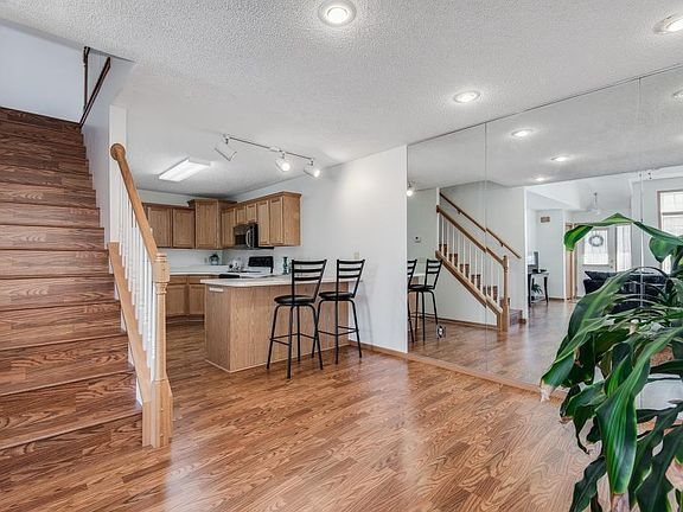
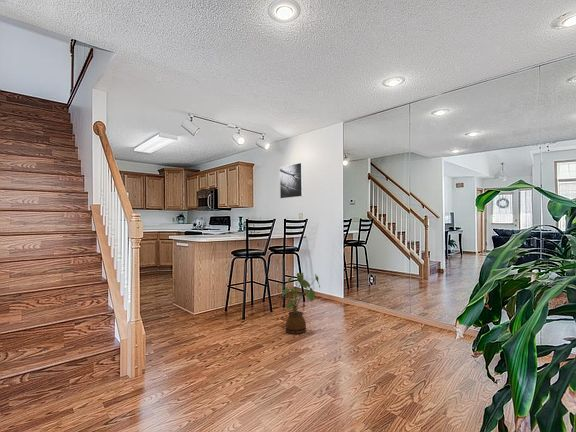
+ house plant [274,272,321,335]
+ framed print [279,162,304,200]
